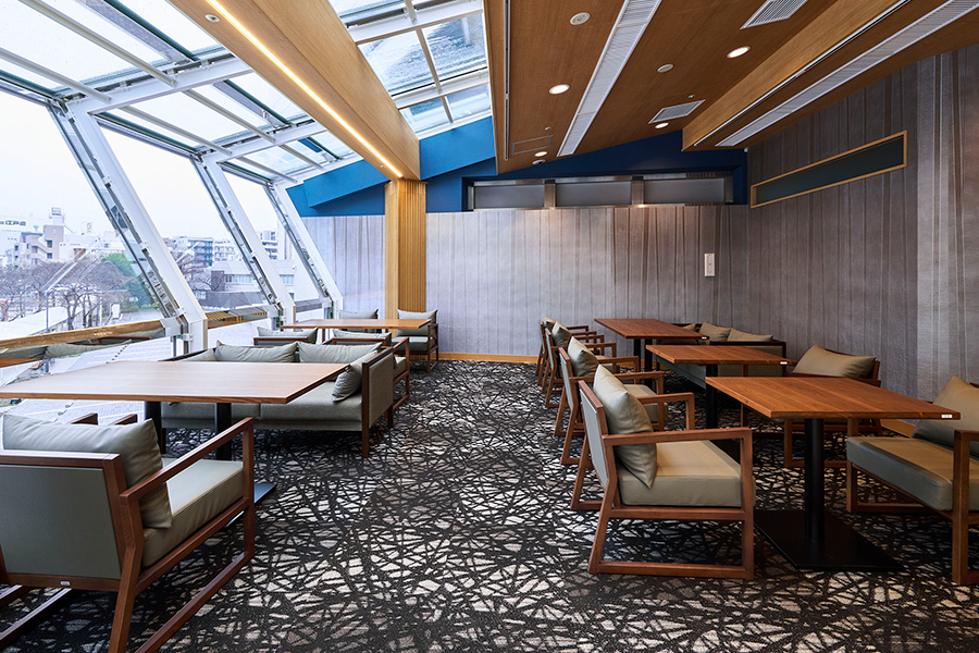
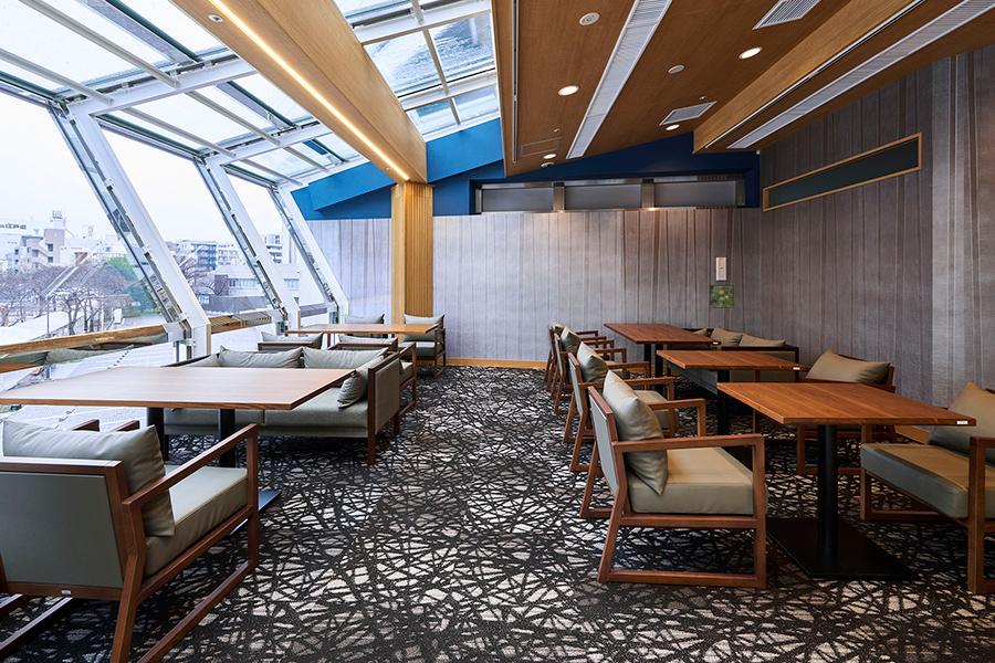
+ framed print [709,284,735,309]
